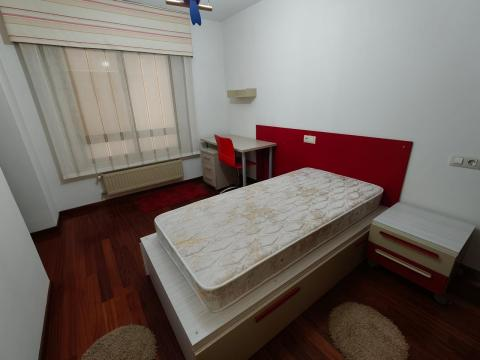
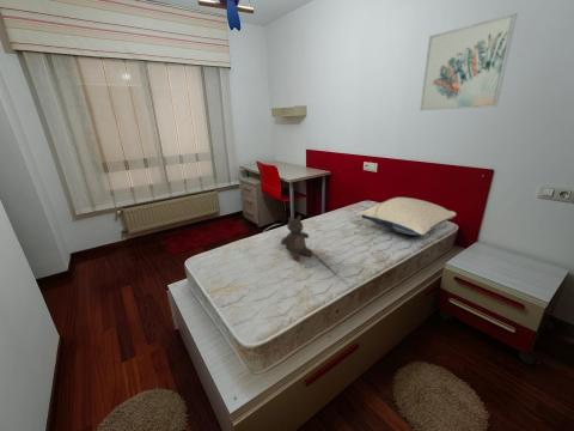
+ pillow [356,196,457,237]
+ wall art [419,12,519,111]
+ stuffed bear [280,214,315,261]
